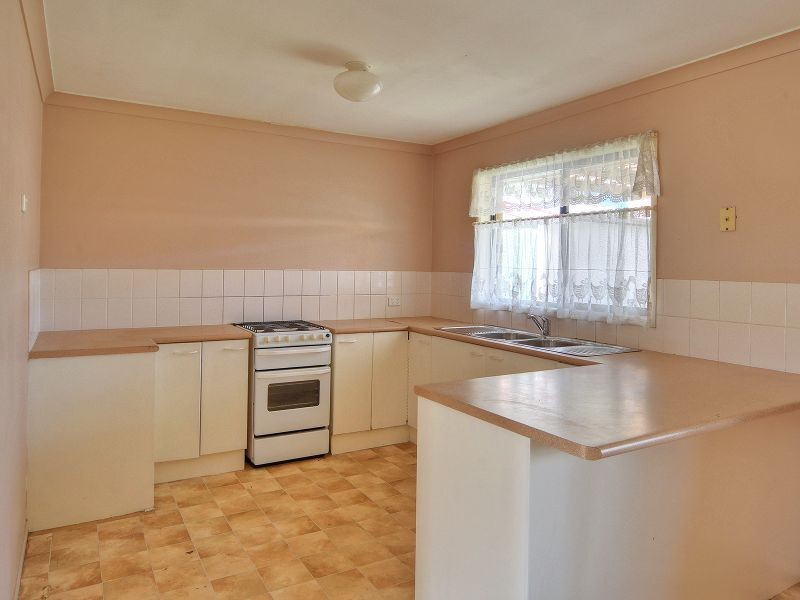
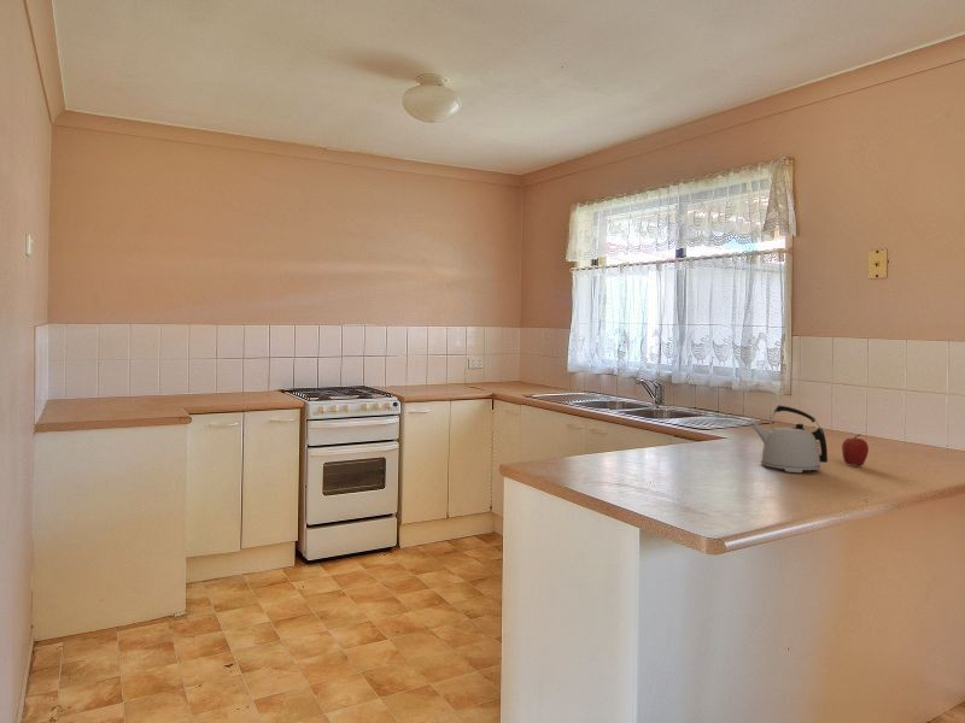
+ kettle [750,405,829,474]
+ fruit [841,434,870,468]
